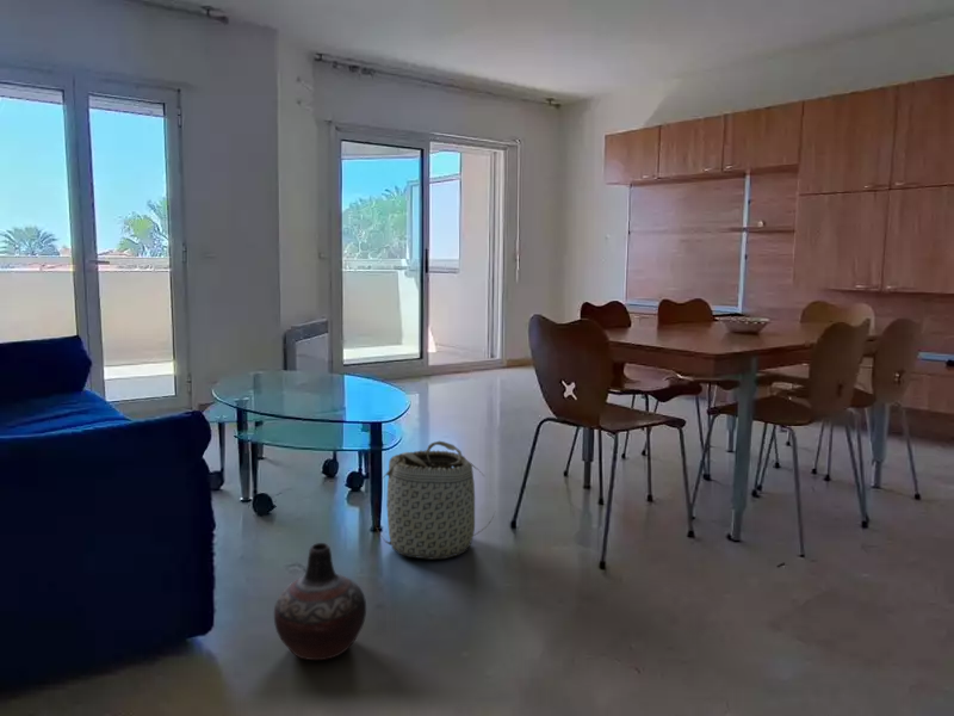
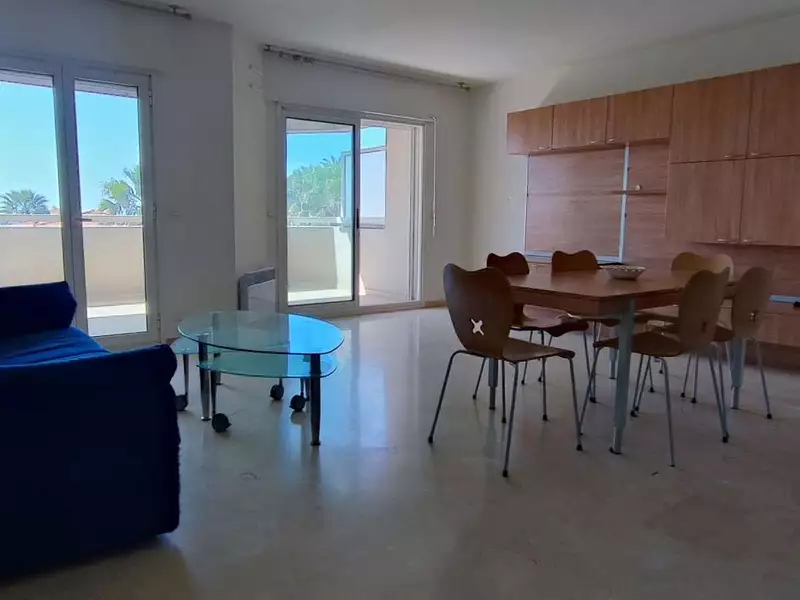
- vase [273,542,367,661]
- basket [374,440,497,561]
